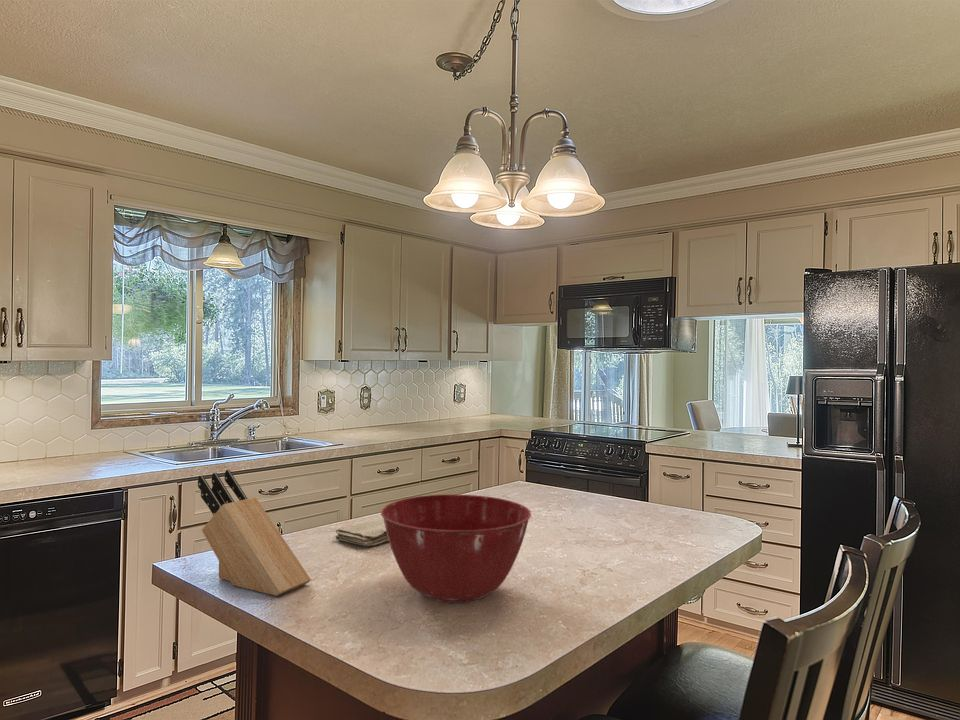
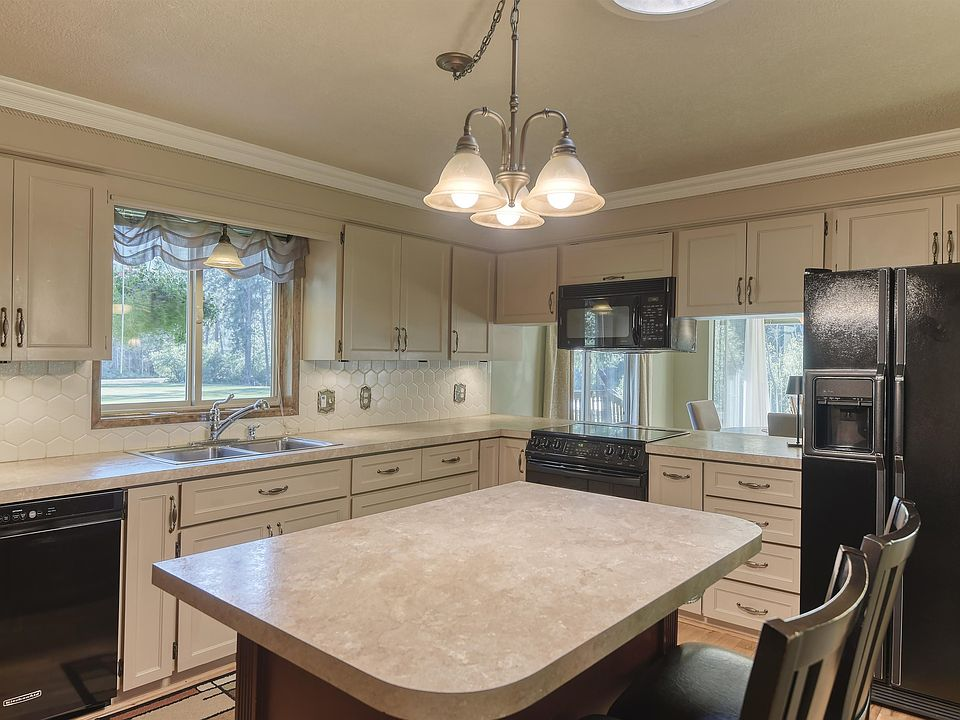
- mixing bowl [380,493,532,604]
- washcloth [334,517,389,547]
- knife block [197,469,312,597]
